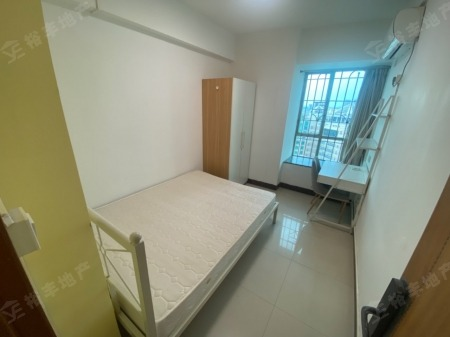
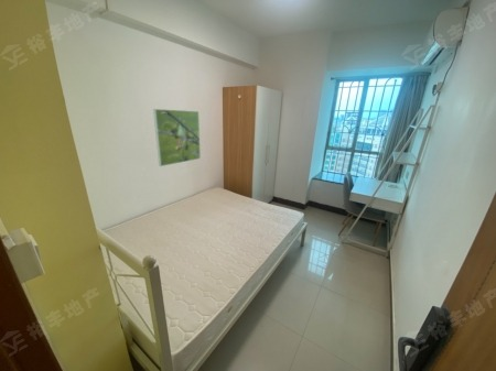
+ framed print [152,108,202,167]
